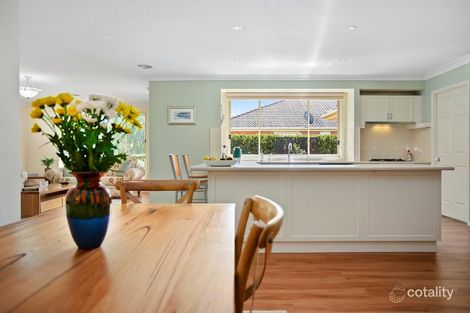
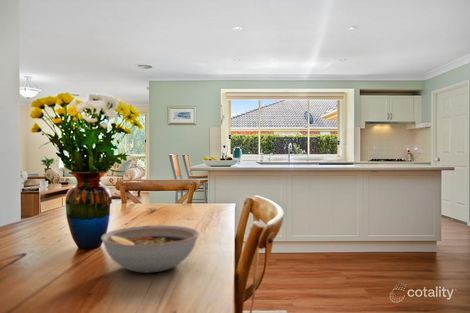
+ bowl [100,224,200,274]
